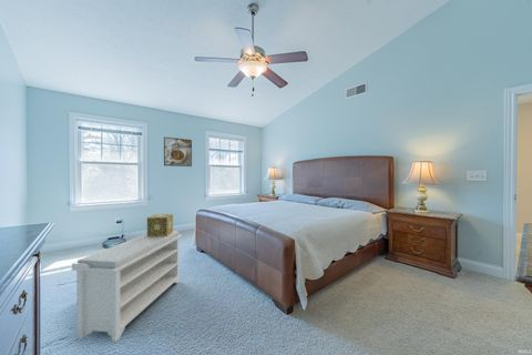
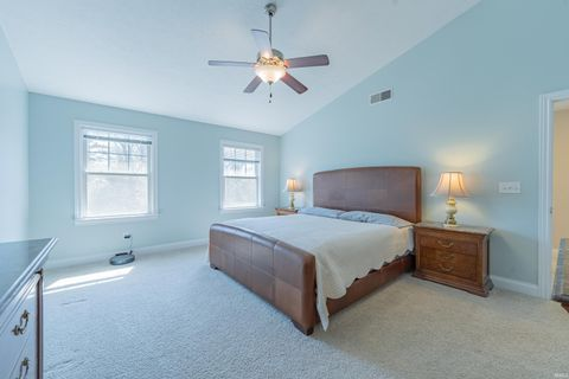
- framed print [163,136,193,168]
- decorative box [146,213,174,237]
- bench [71,230,183,343]
